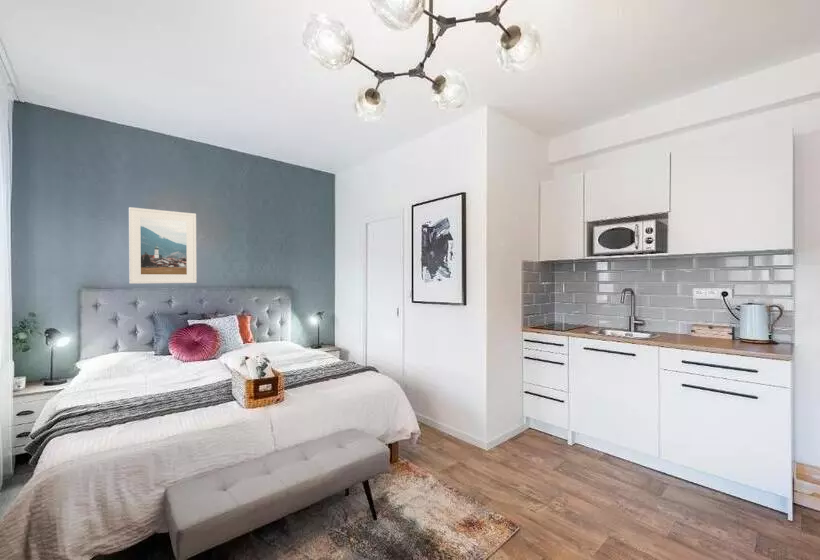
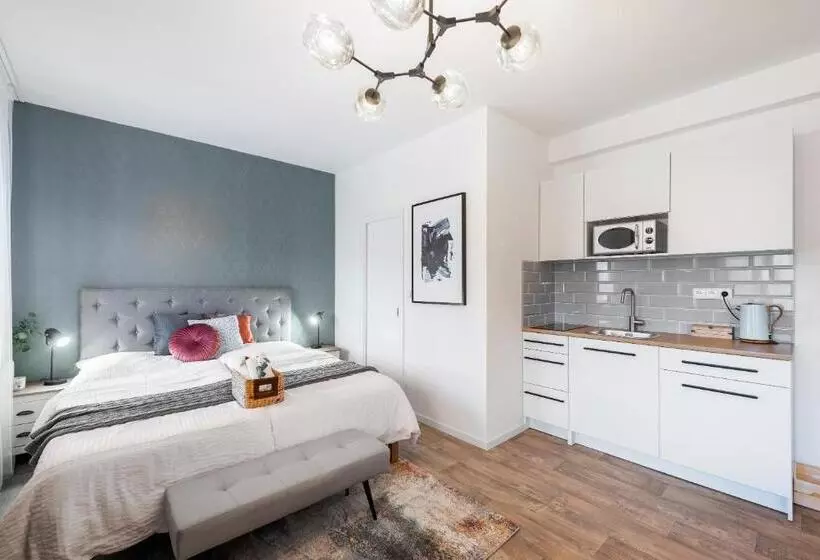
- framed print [128,206,197,285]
